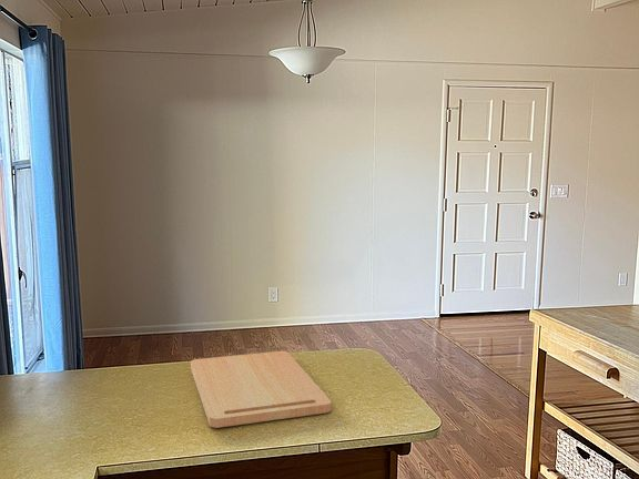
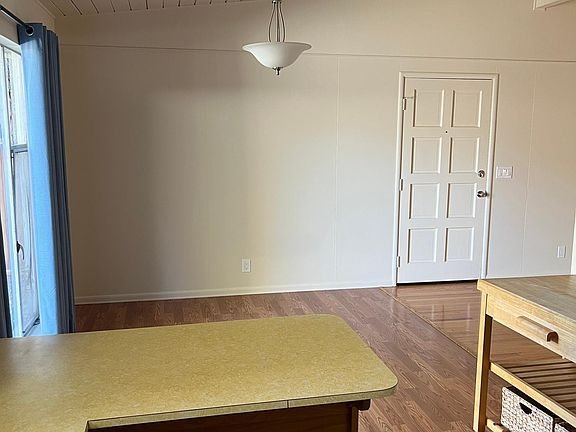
- cutting board [190,350,333,429]
